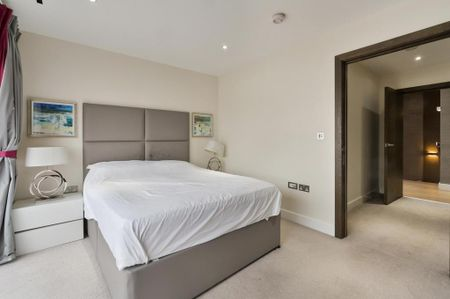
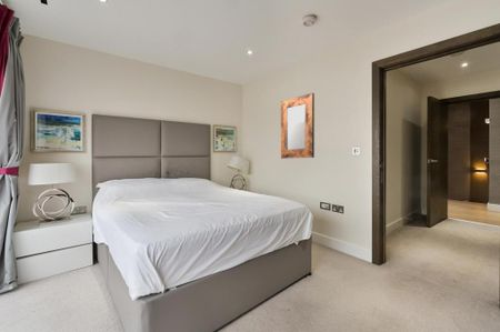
+ home mirror [280,92,316,160]
